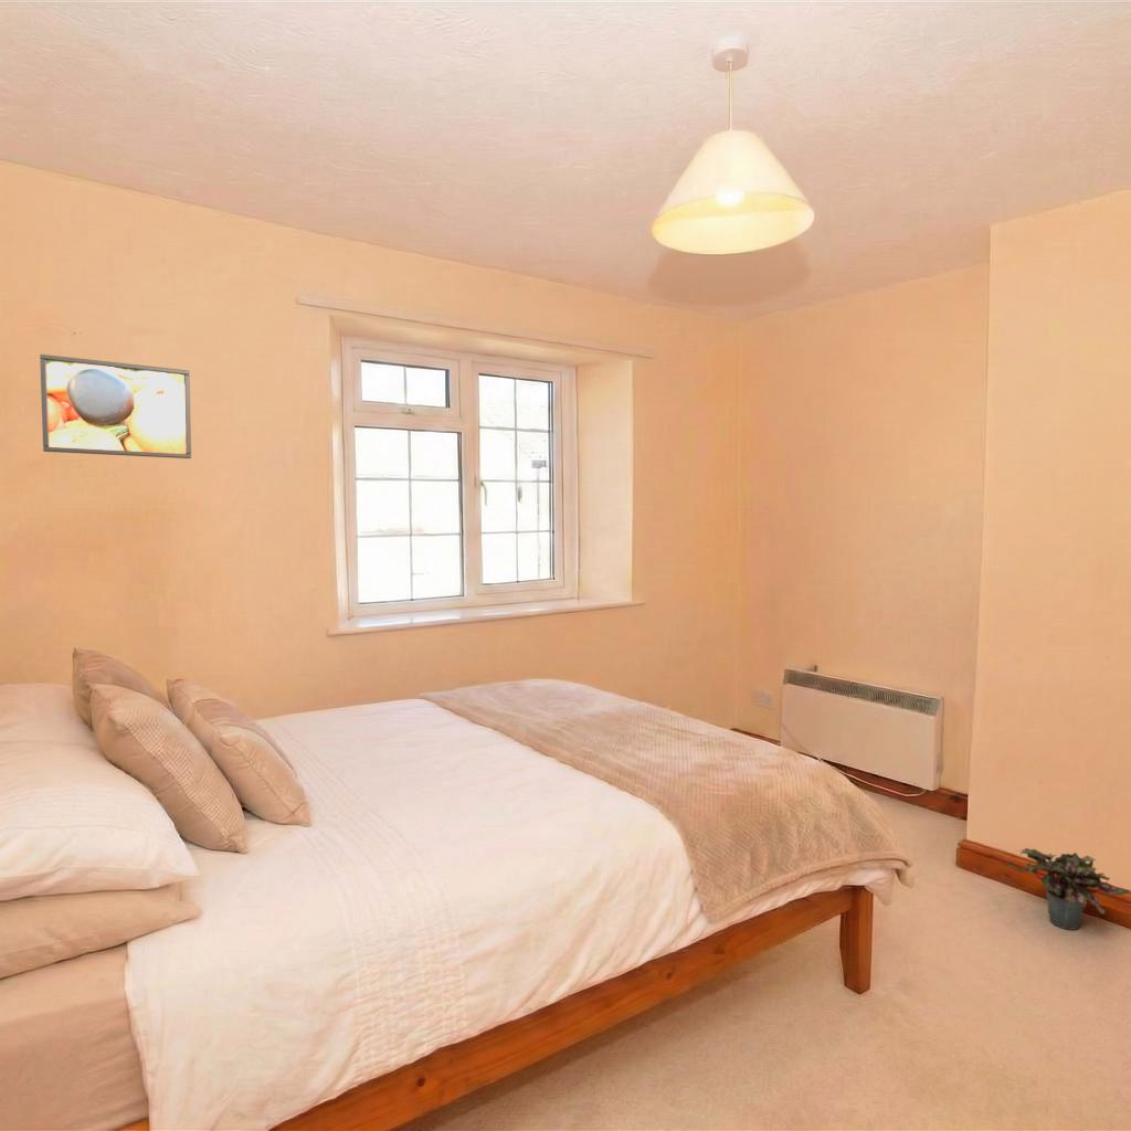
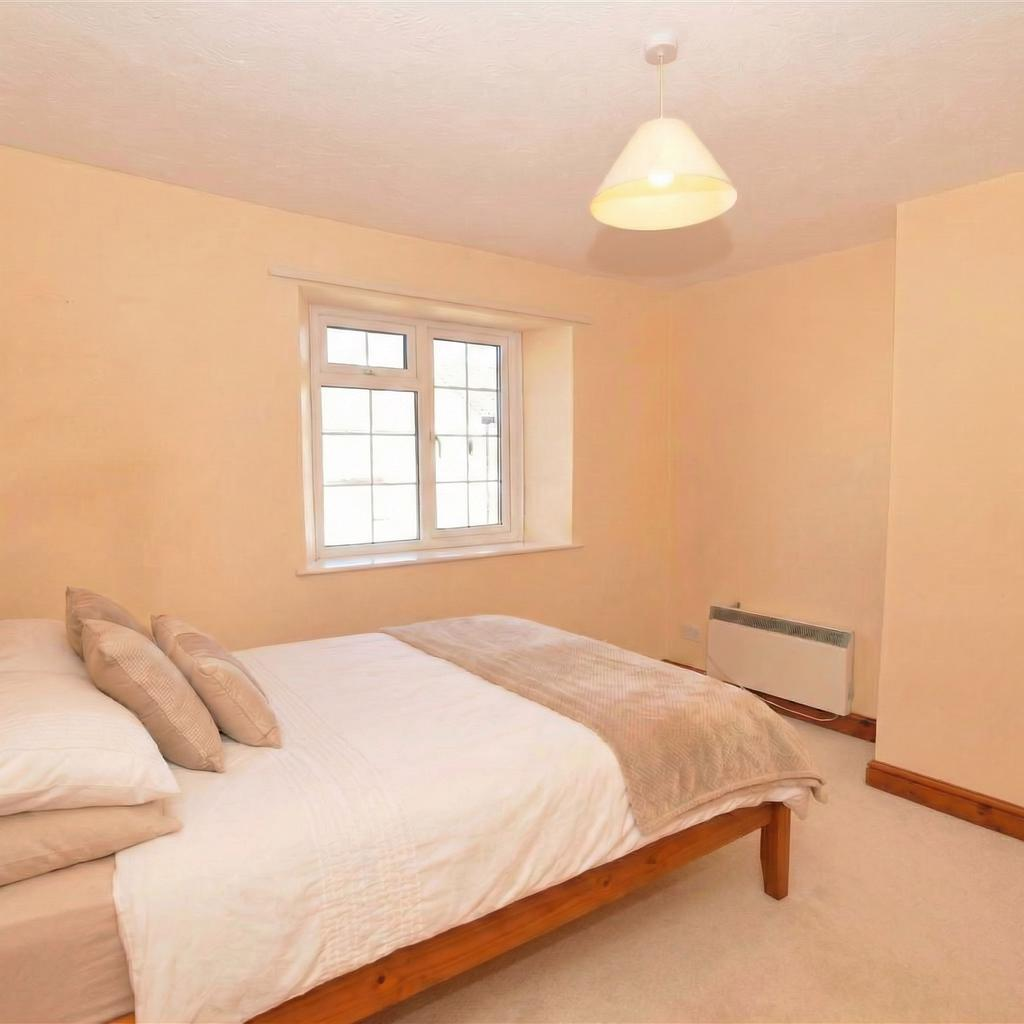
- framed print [39,353,192,459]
- potted plant [1005,847,1131,931]
